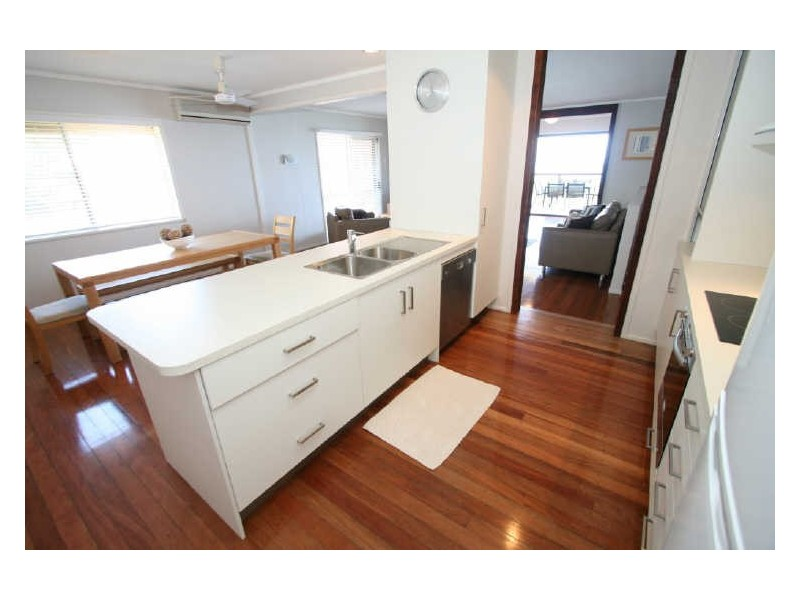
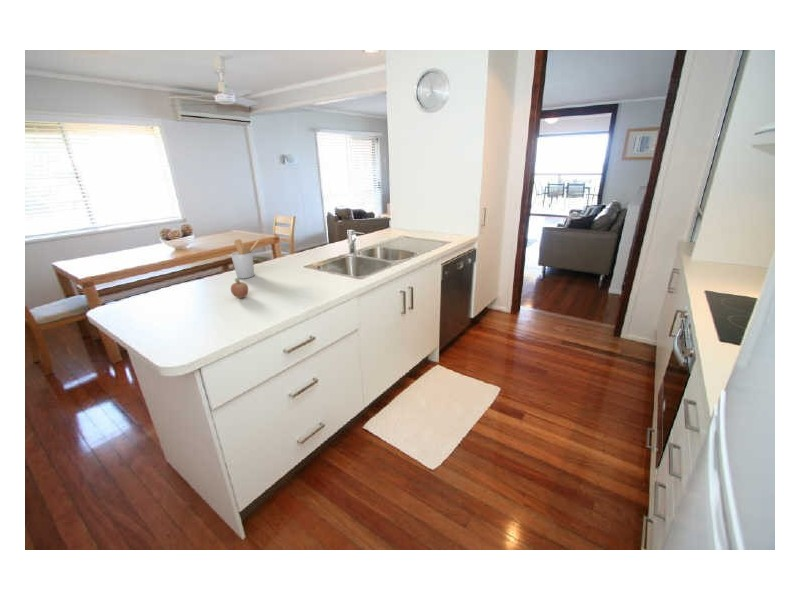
+ utensil holder [230,238,260,279]
+ fruit [230,277,249,299]
